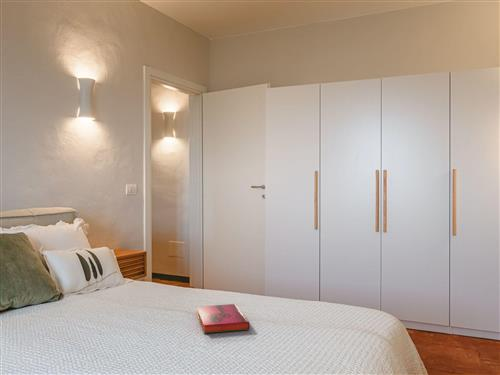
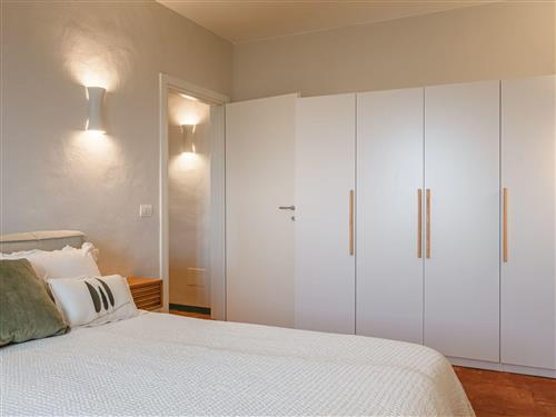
- hardback book [196,303,251,334]
